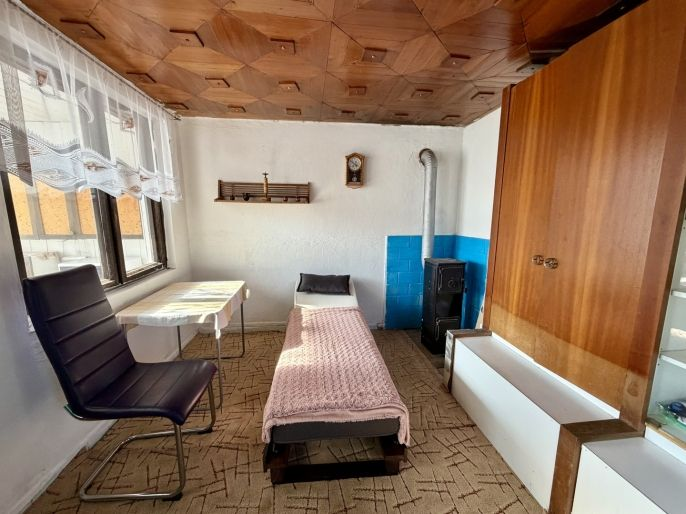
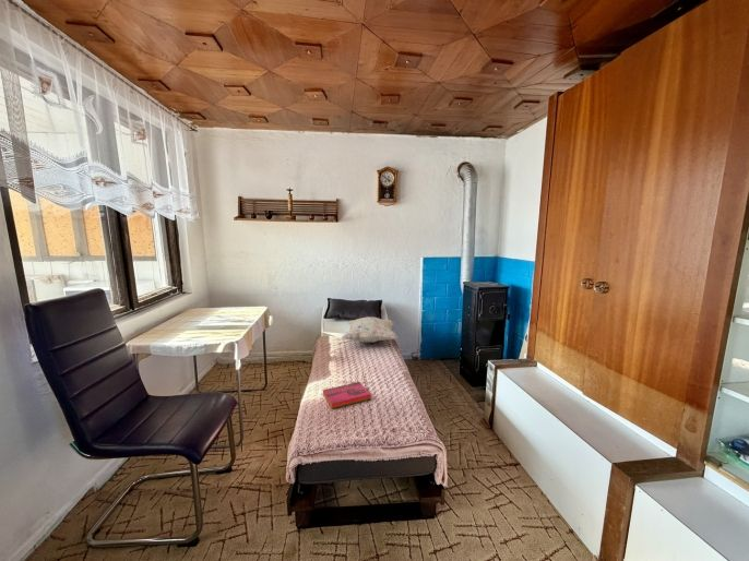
+ hardback book [322,381,372,409]
+ decorative pillow [342,315,399,344]
